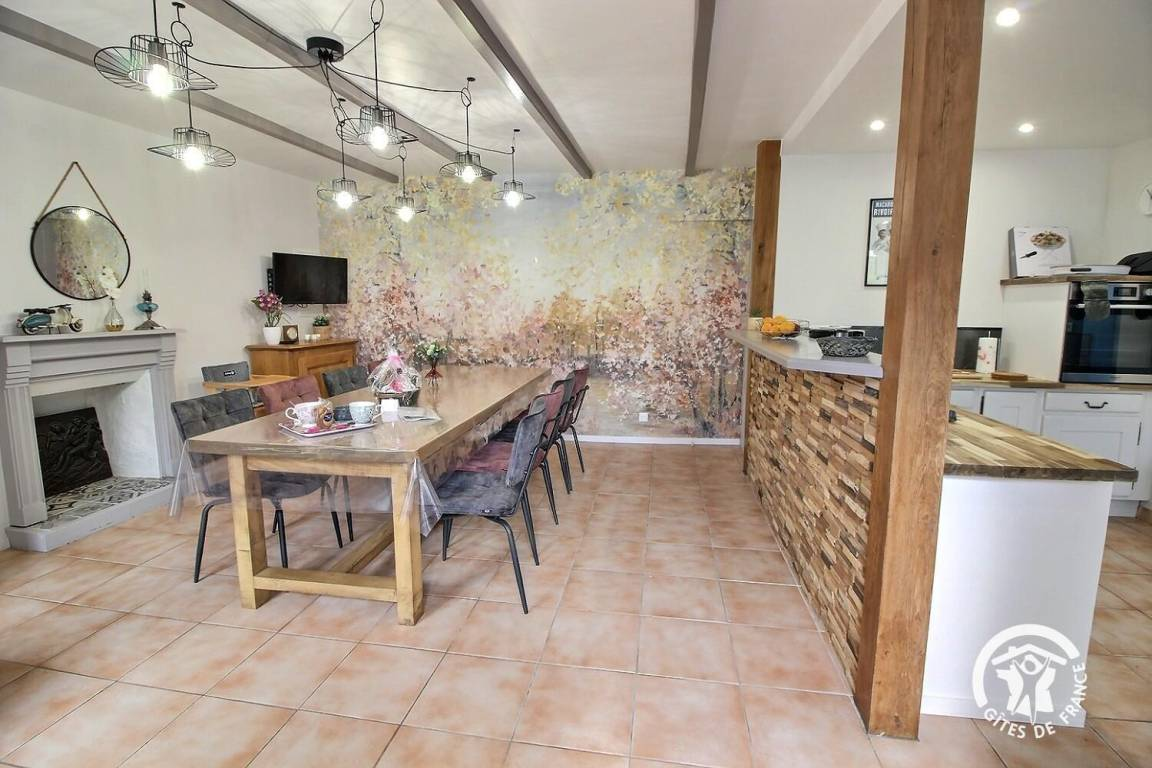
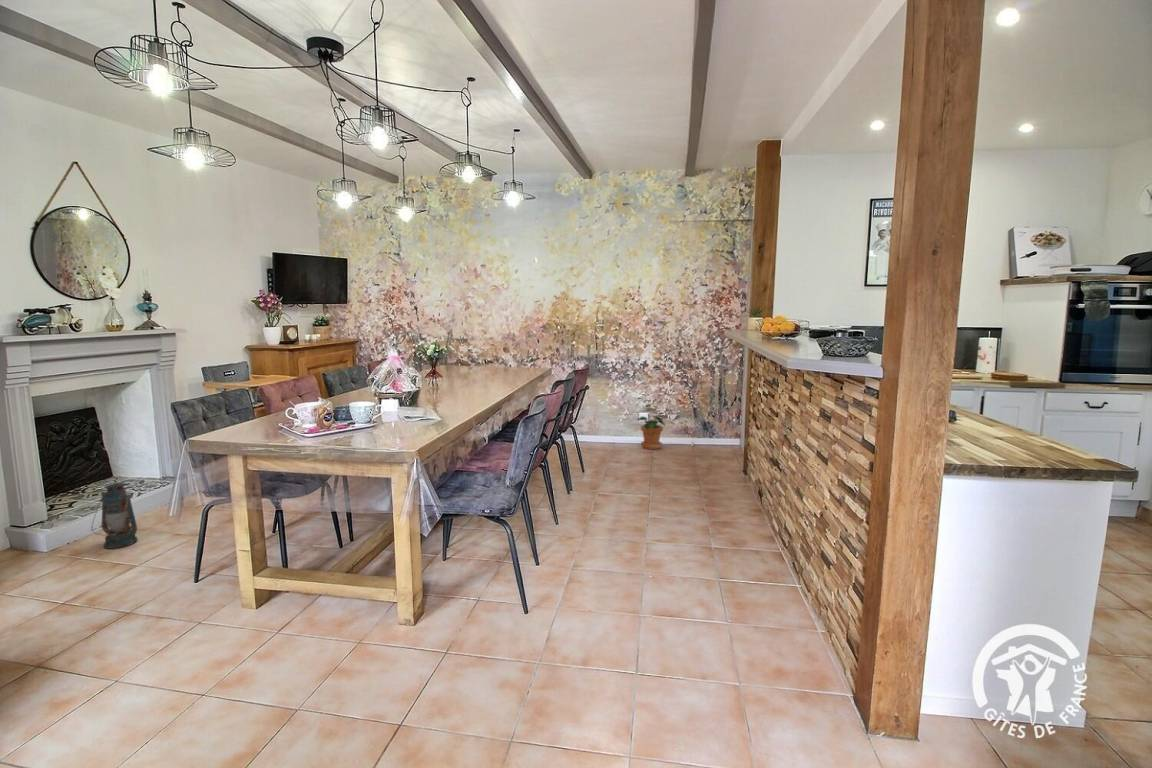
+ lantern [91,481,139,550]
+ potted plant [635,415,666,451]
